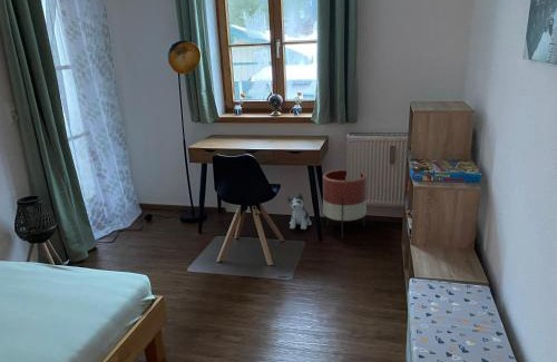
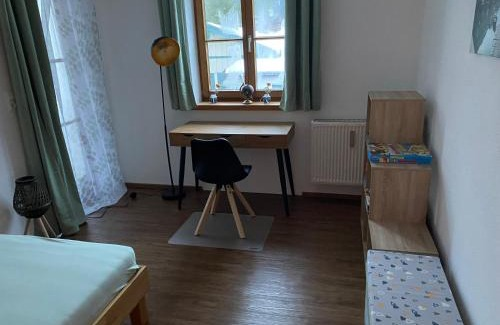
- plush toy [286,192,312,231]
- planter [322,168,368,239]
